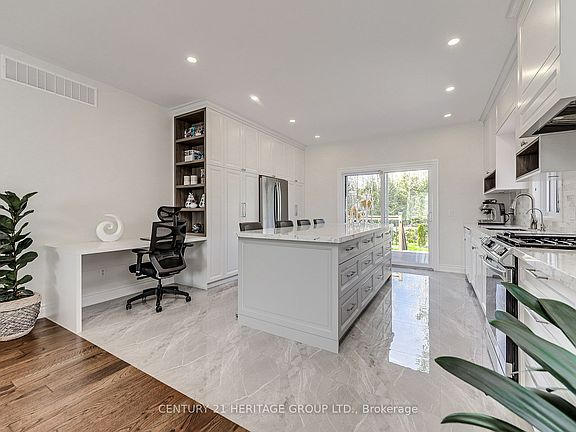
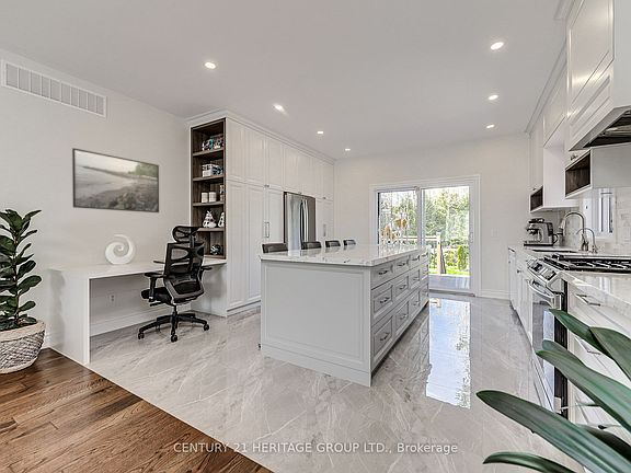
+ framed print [71,147,160,214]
